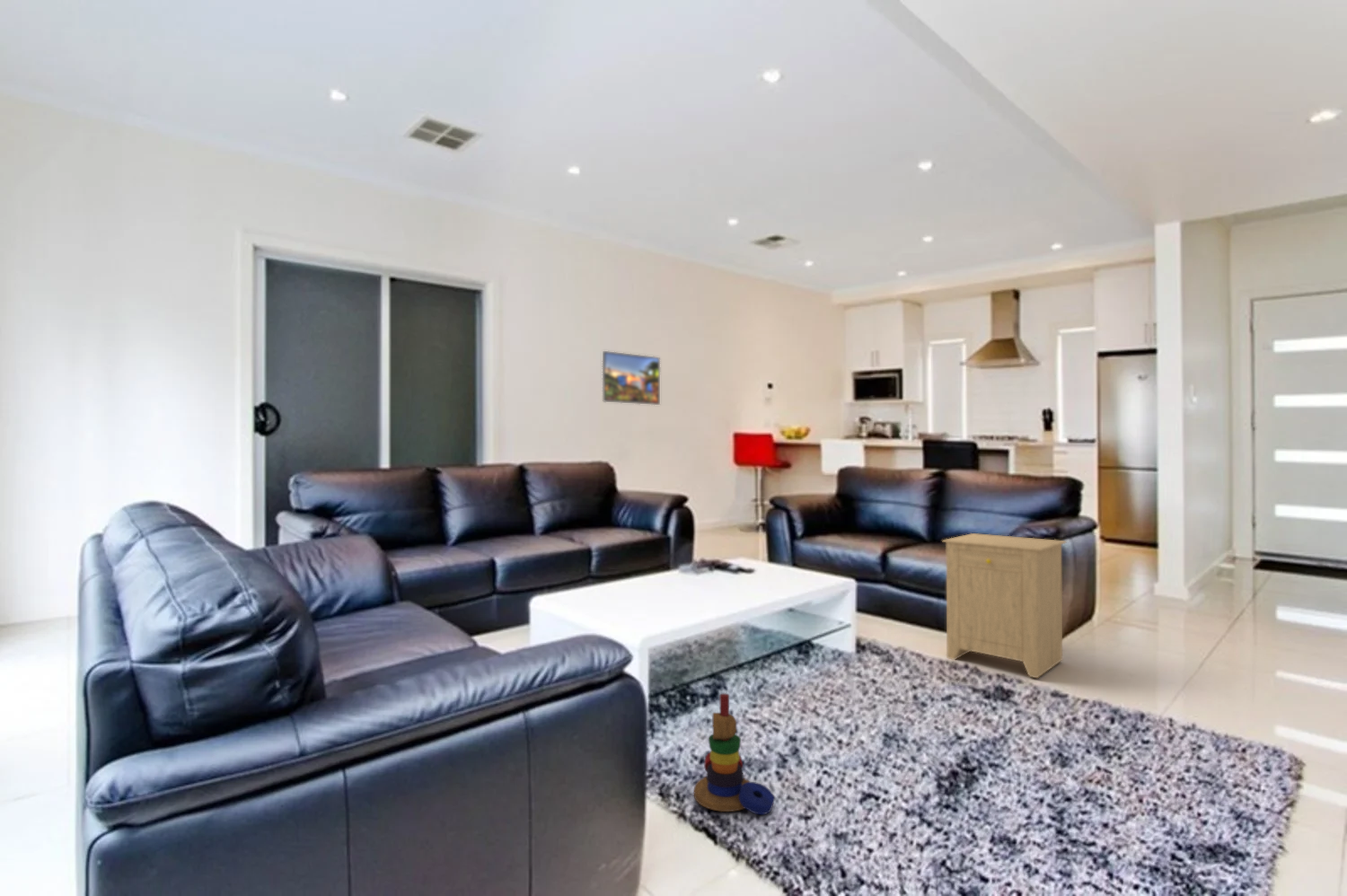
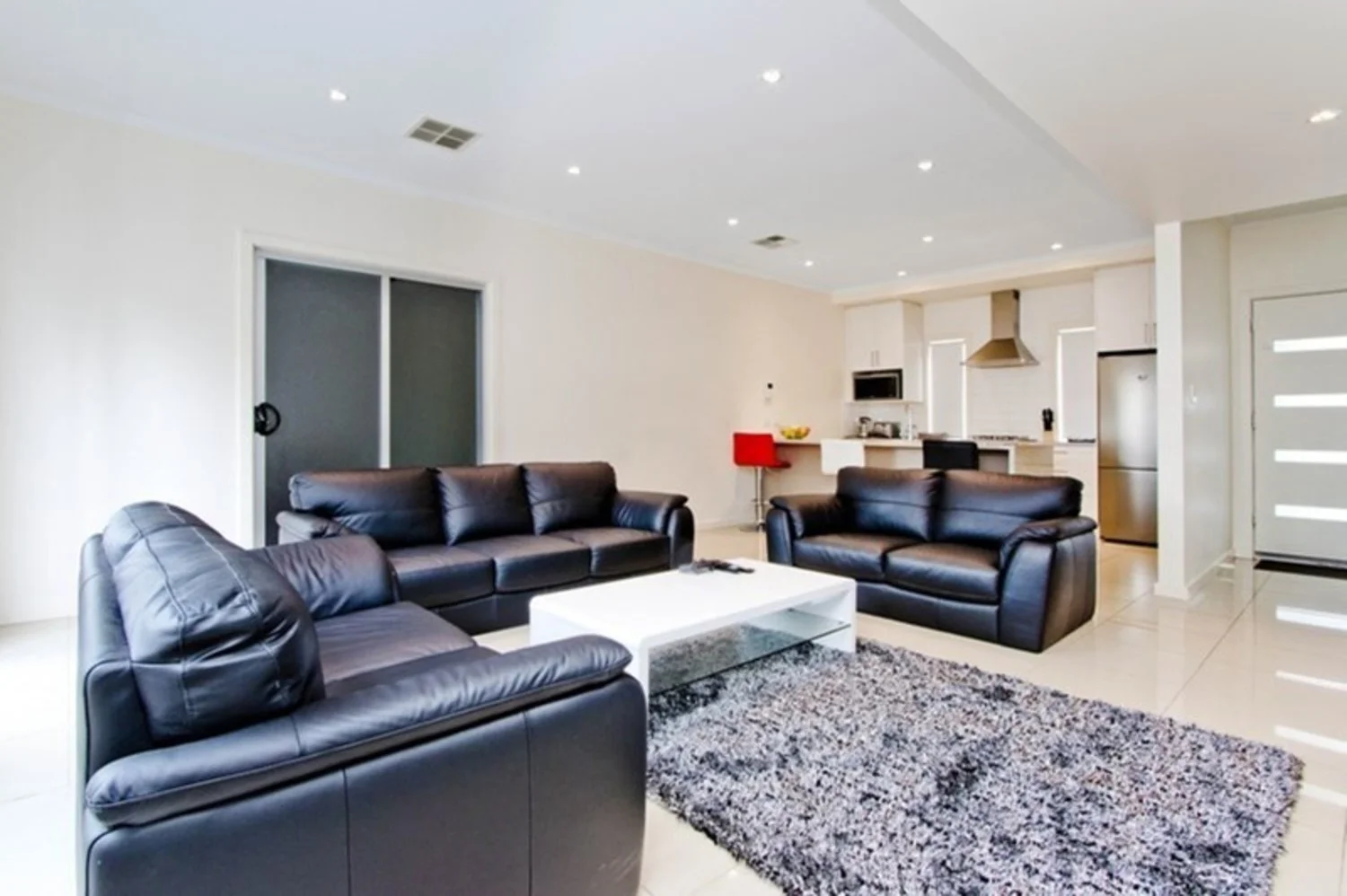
- stacking toy [692,692,775,815]
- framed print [602,350,661,406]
- side table [941,532,1068,679]
